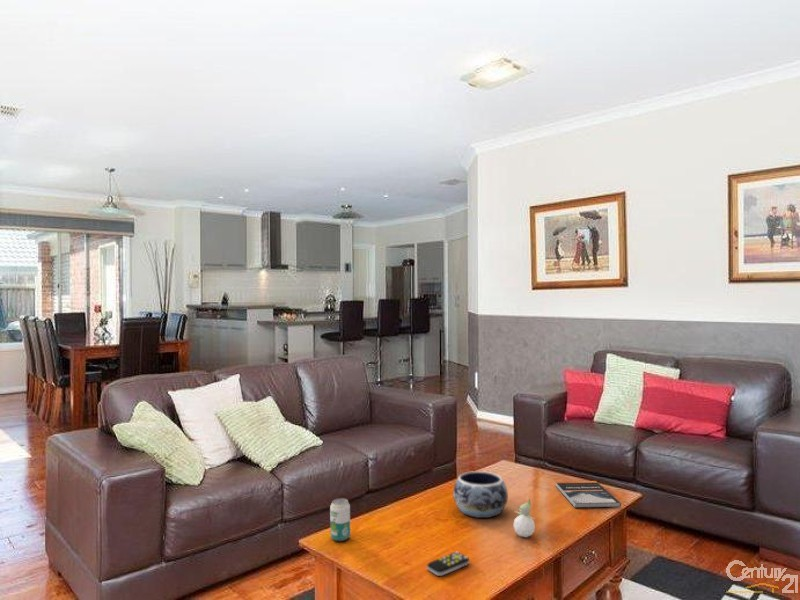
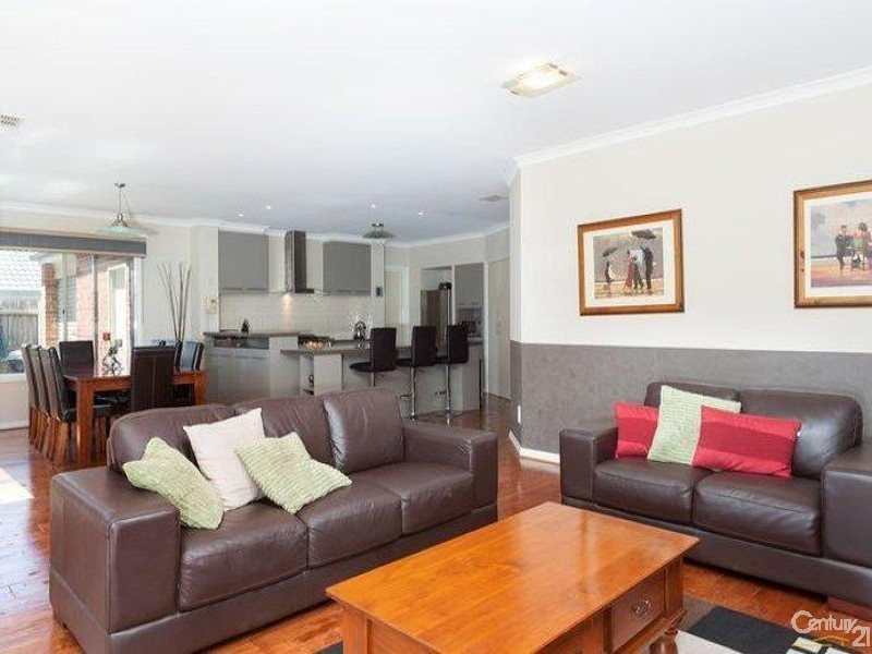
- decorative bowl [452,470,509,519]
- beverage can [329,497,351,542]
- remote control [426,551,470,577]
- book [555,480,622,509]
- flower [513,497,536,538]
